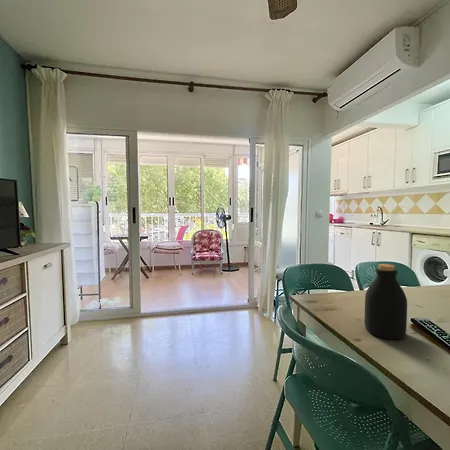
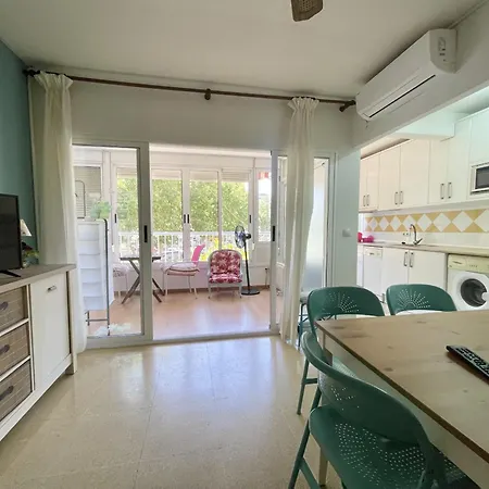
- bottle [364,263,408,340]
